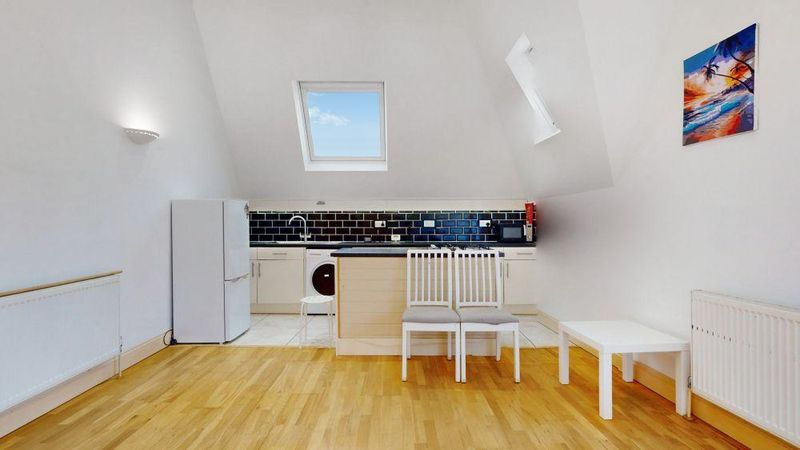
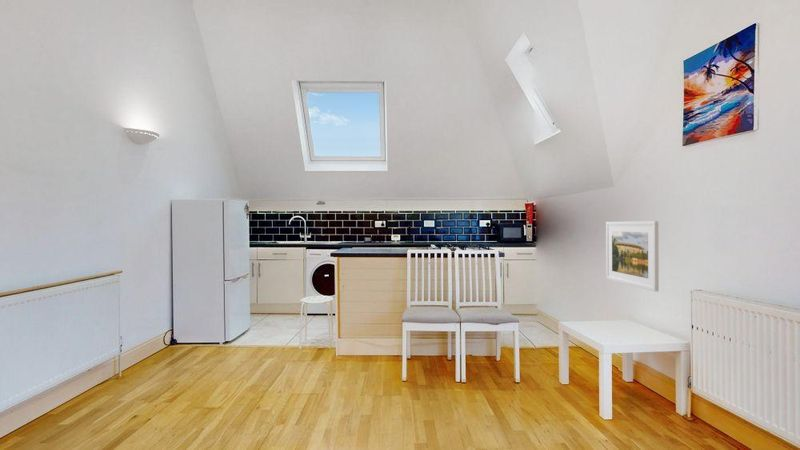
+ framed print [605,220,660,292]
